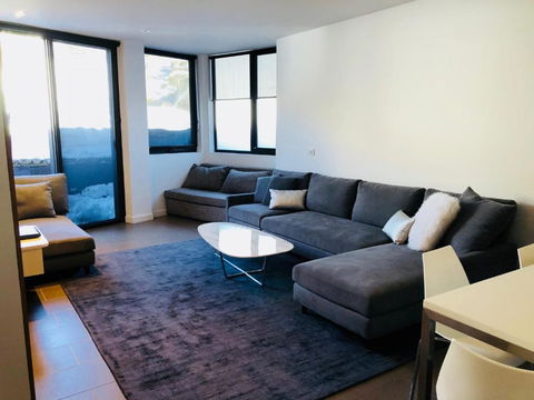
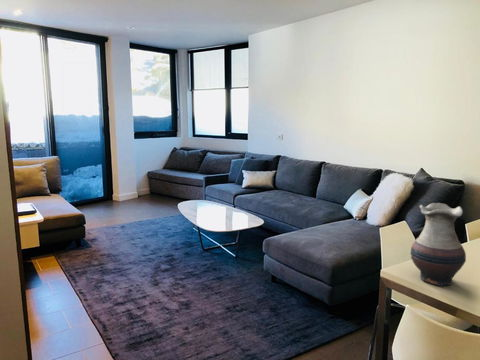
+ vase [409,202,467,287]
